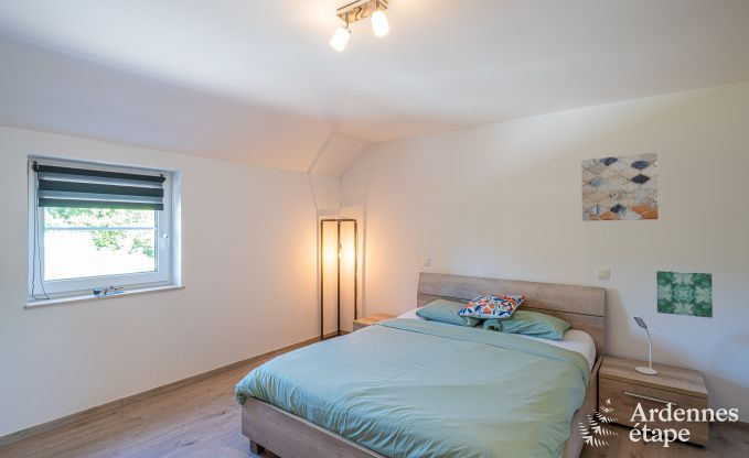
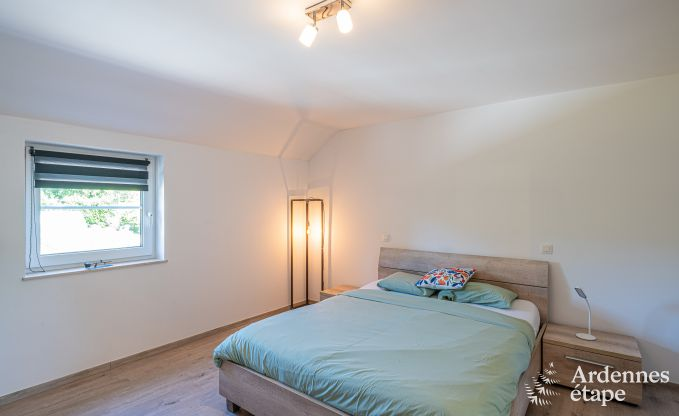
- wall art [655,270,714,319]
- wall art [580,152,660,222]
